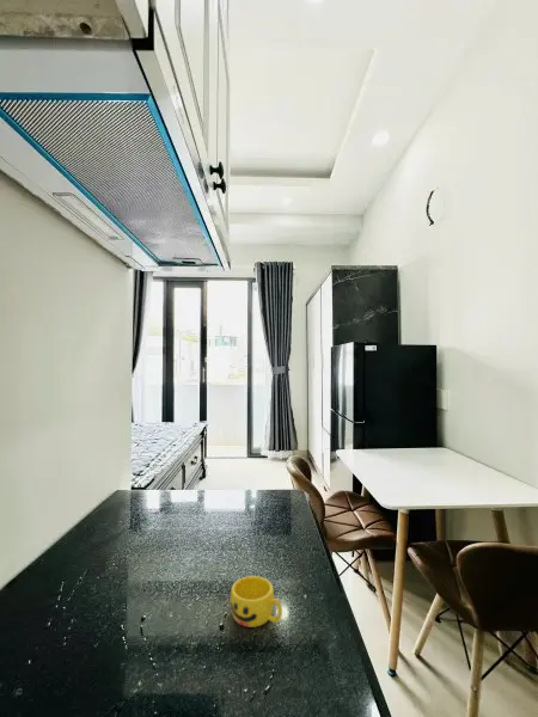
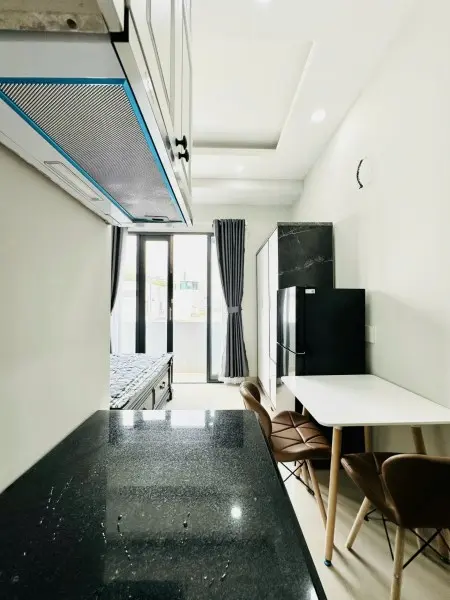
- cup [228,575,283,629]
